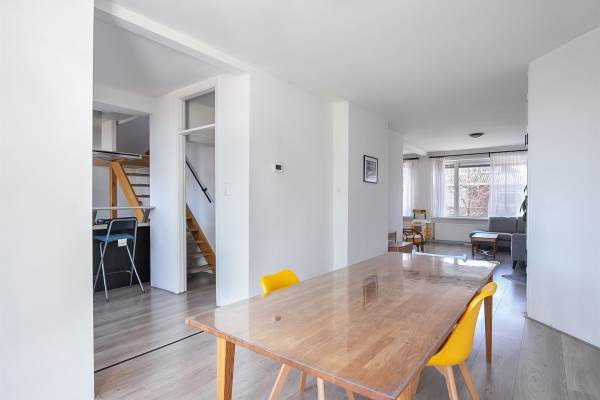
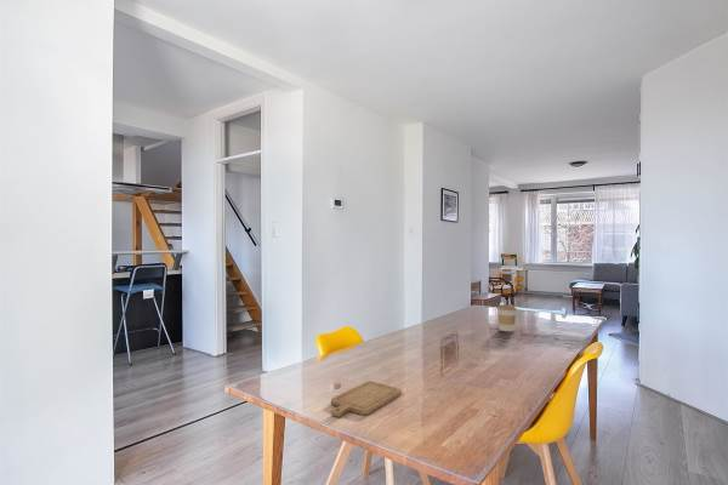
+ coffee cup [496,303,518,332]
+ chopping board [330,380,403,418]
